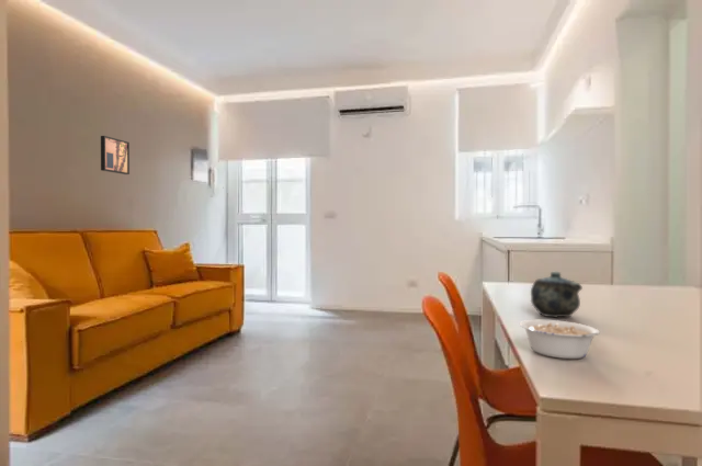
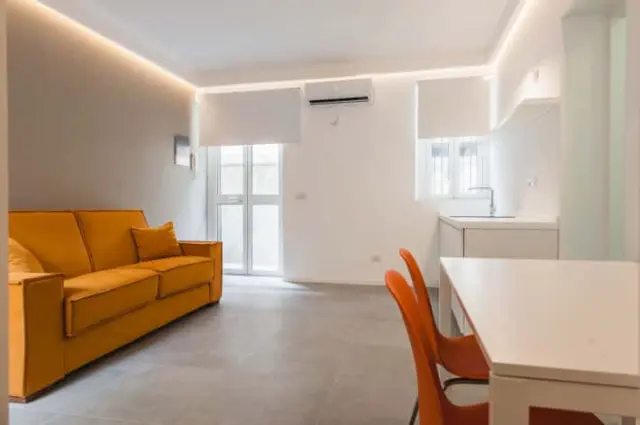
- wall art [100,135,131,175]
- chinaware [530,271,584,319]
- legume [519,319,601,360]
